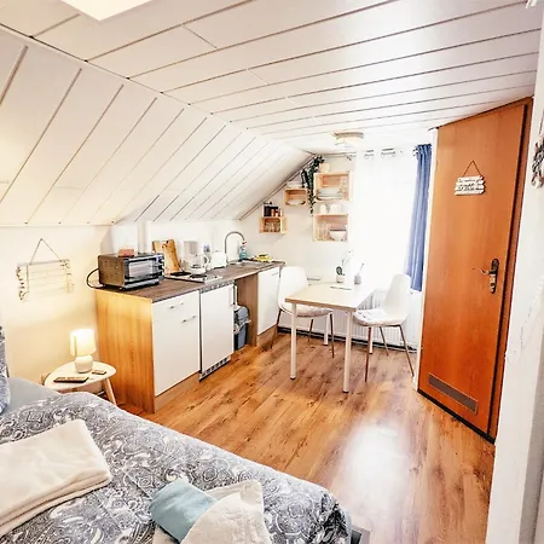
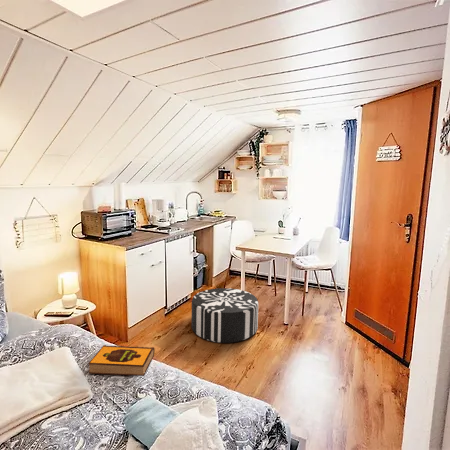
+ hardback book [87,344,156,377]
+ pouf [191,287,259,344]
